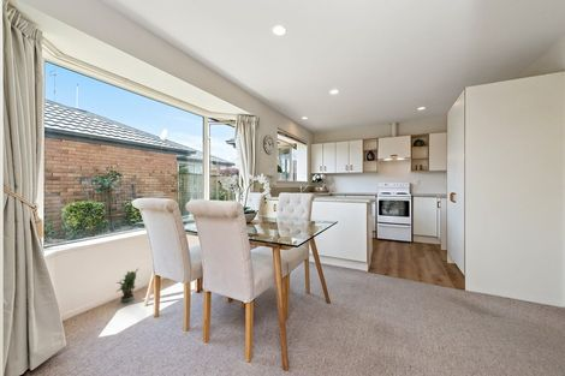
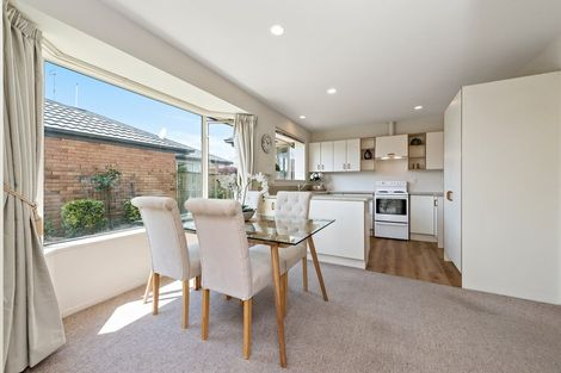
- potted plant [114,268,139,304]
